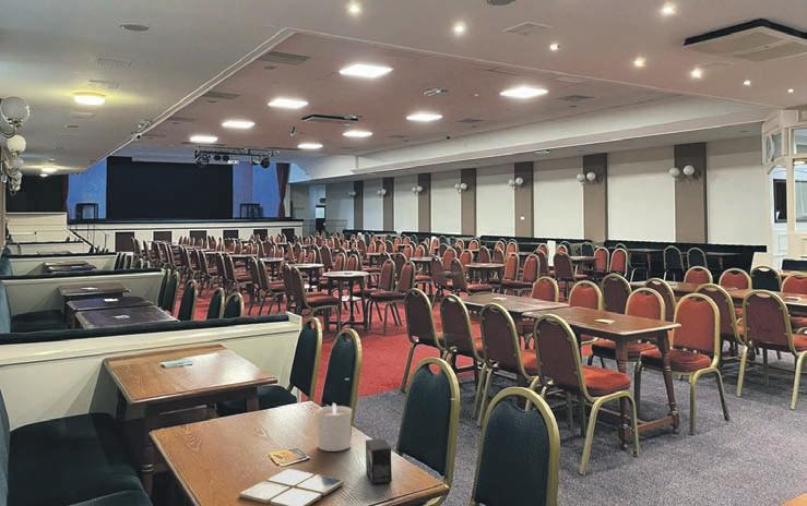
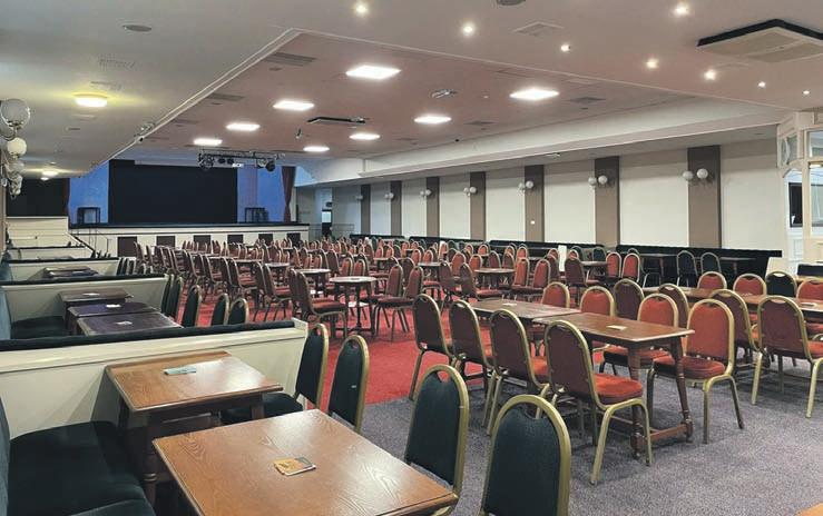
- small box [365,437,393,485]
- drink coaster [238,468,345,506]
- candle [316,402,353,453]
